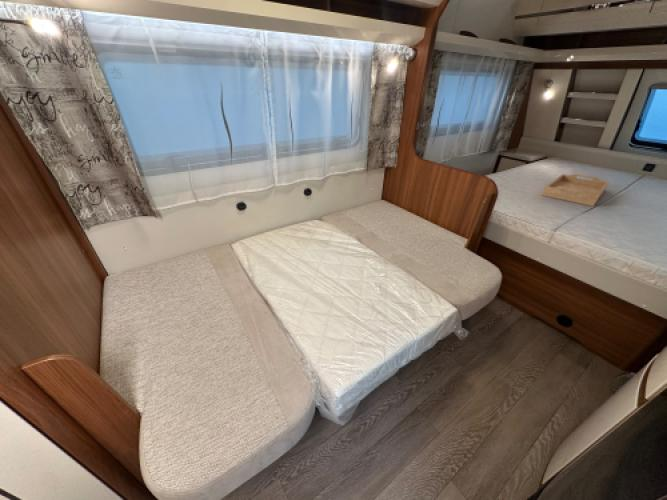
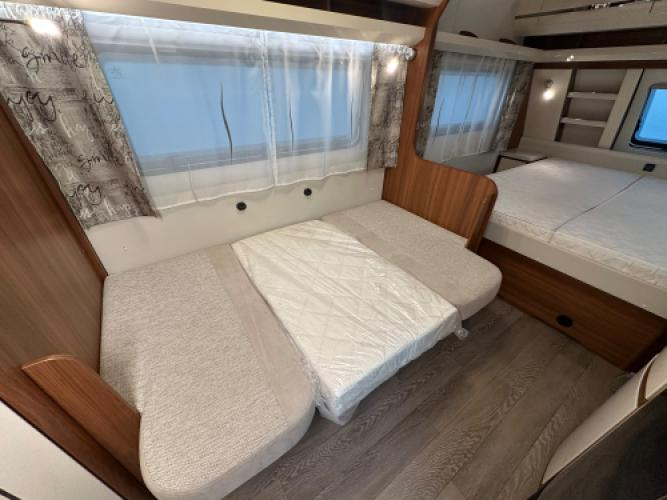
- serving tray [541,173,610,207]
